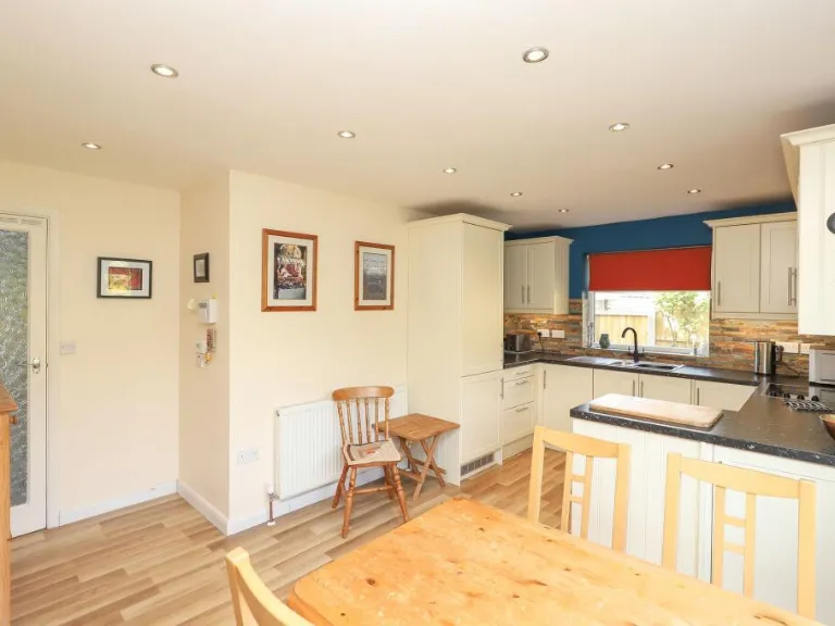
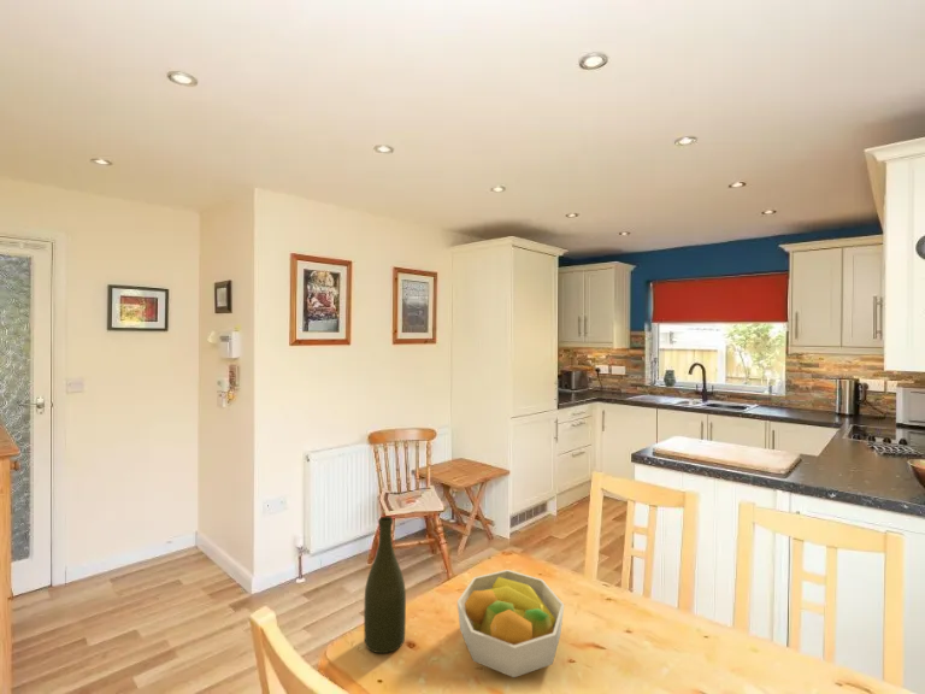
+ fruit bowl [456,569,565,678]
+ bottle [363,516,407,654]
